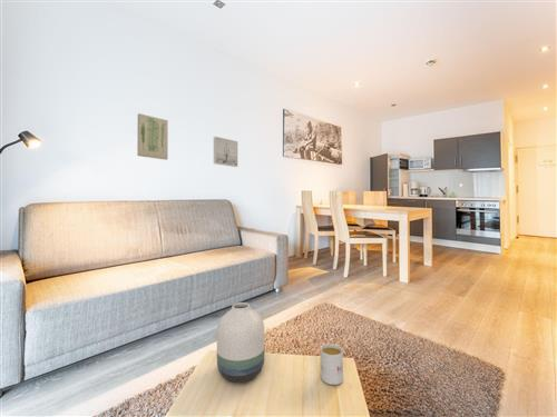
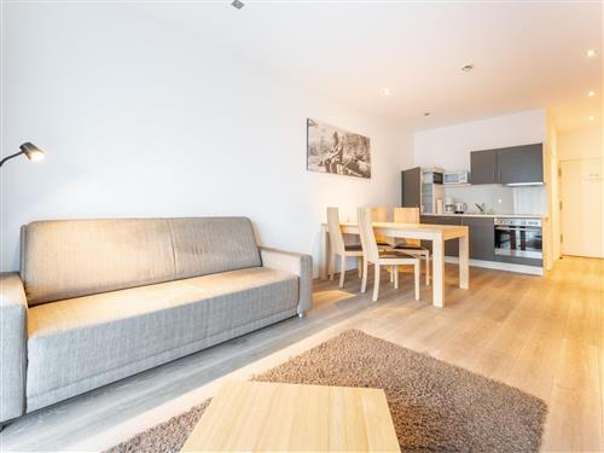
- wall art [213,136,238,168]
- wall art [136,112,169,161]
- mug [320,342,344,386]
- vase [216,301,266,384]
